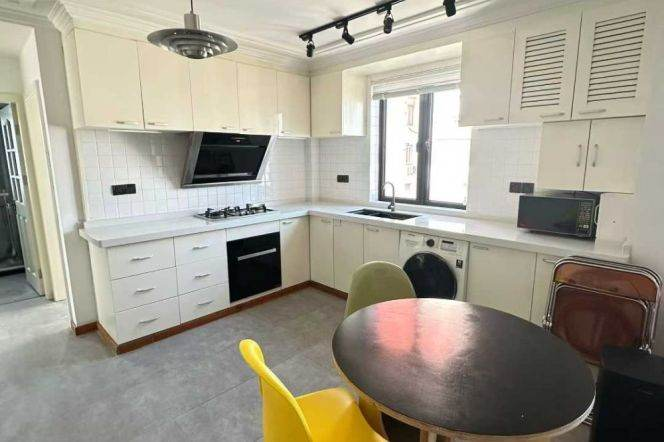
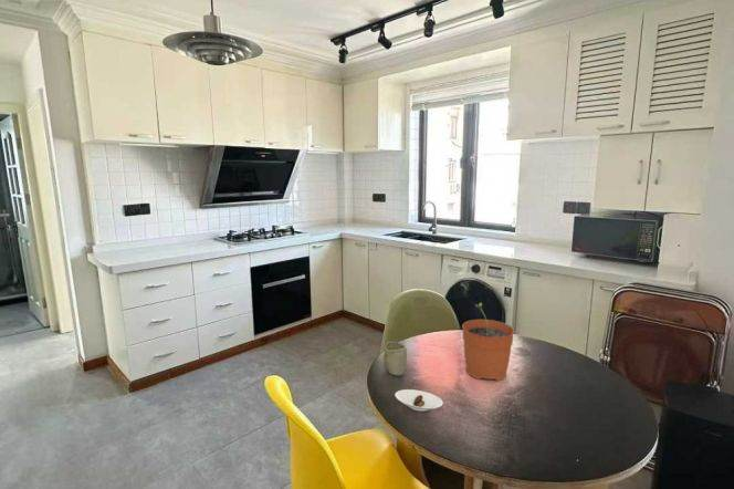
+ plant pot [461,302,515,382]
+ saucer [394,388,444,413]
+ cup [382,341,408,377]
